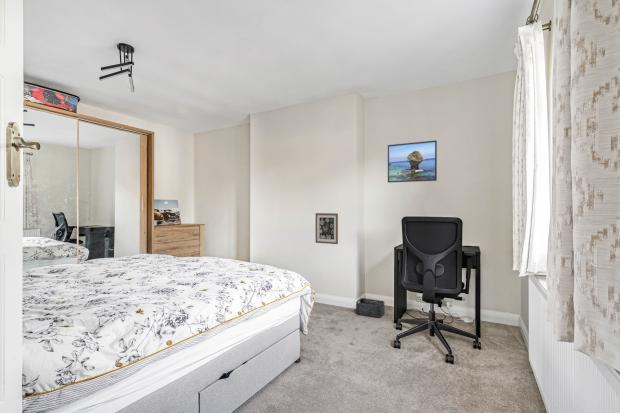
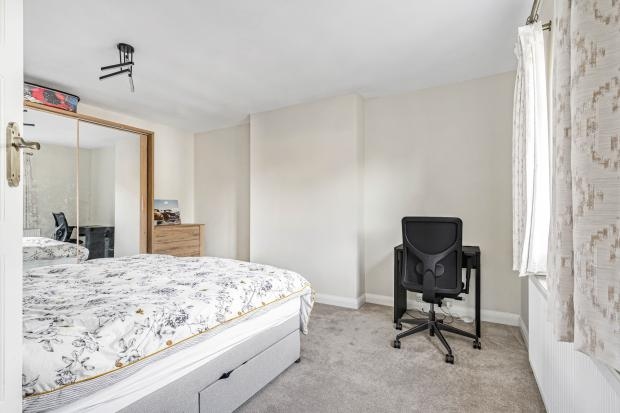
- wall art [314,212,339,245]
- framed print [387,139,438,184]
- storage bin [355,297,386,319]
